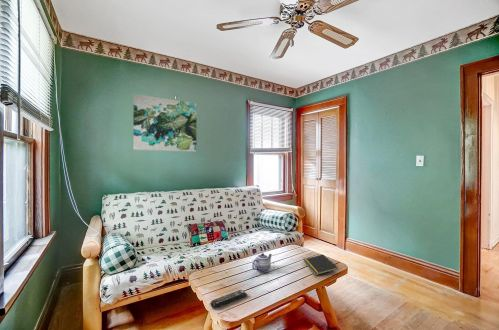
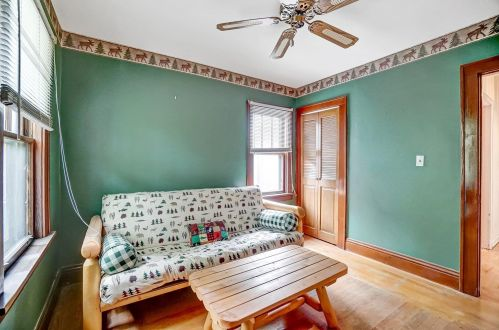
- teapot [251,252,273,273]
- notepad [302,253,339,276]
- remote control [209,289,248,309]
- wall art [132,93,197,153]
